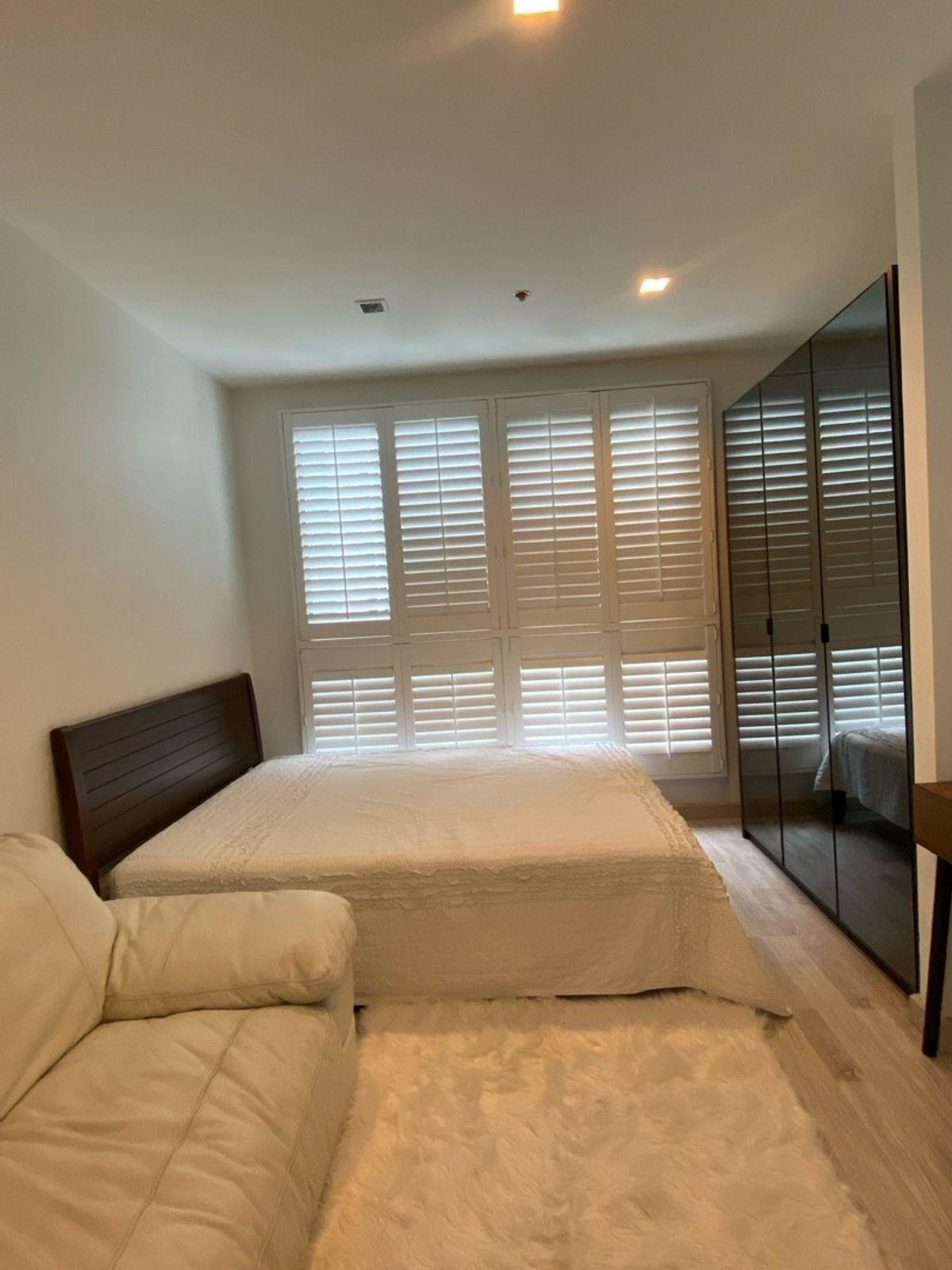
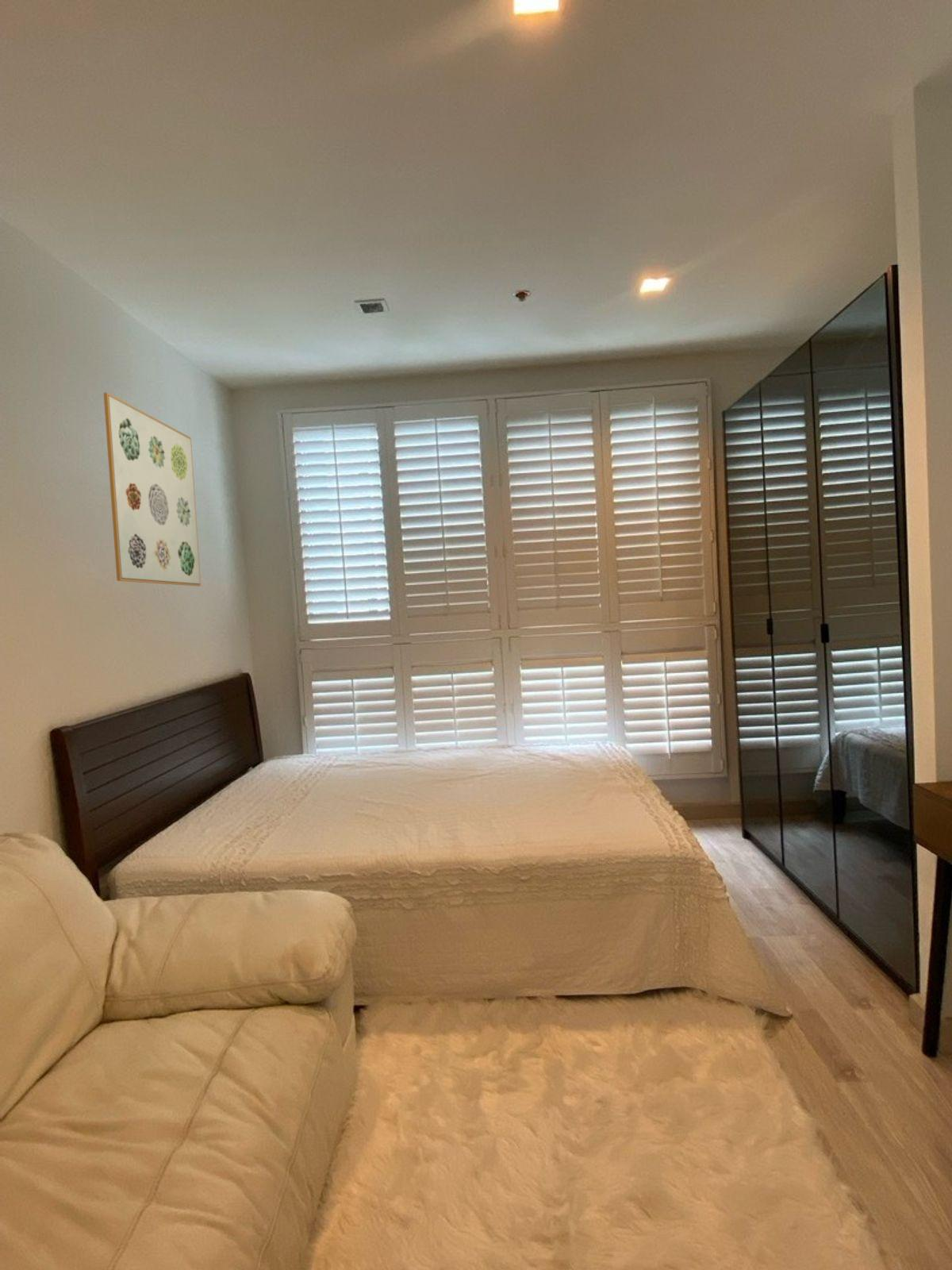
+ wall art [103,392,202,587]
